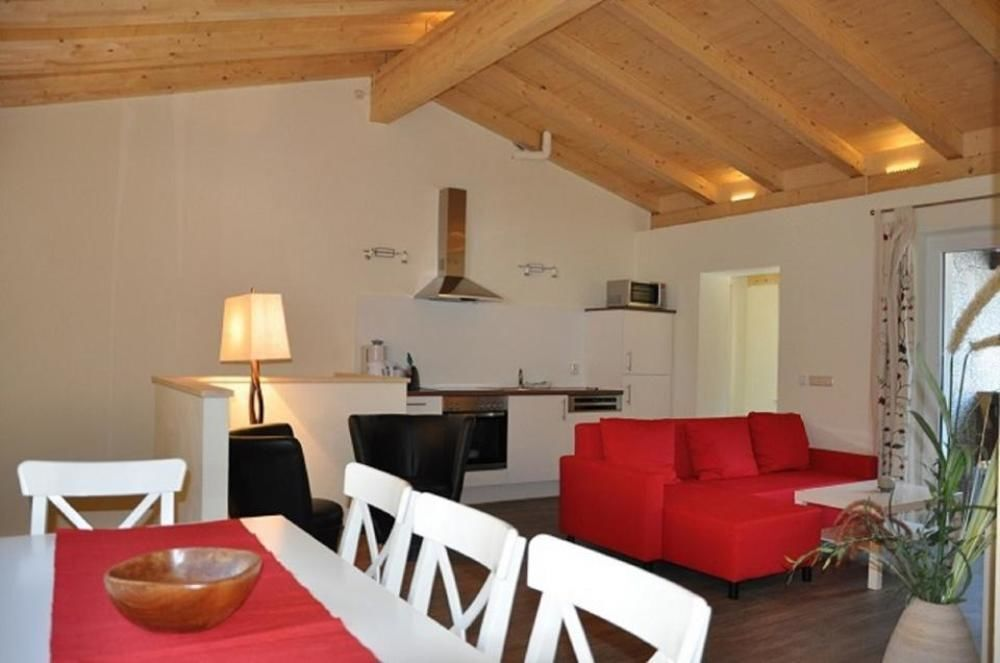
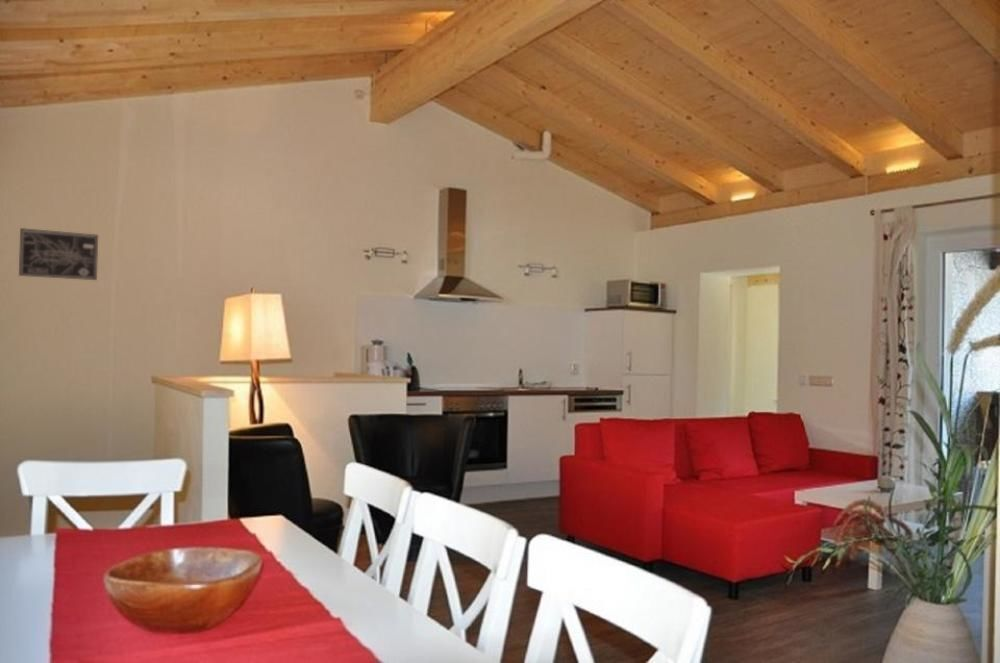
+ wall art [18,227,99,281]
